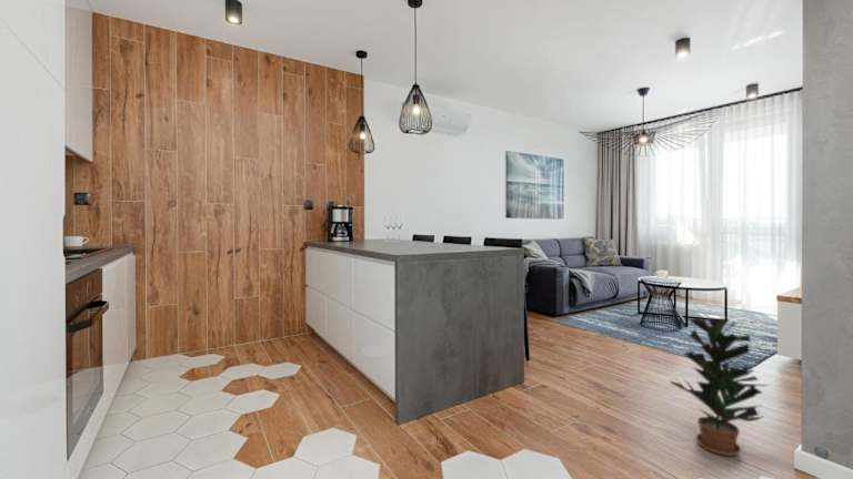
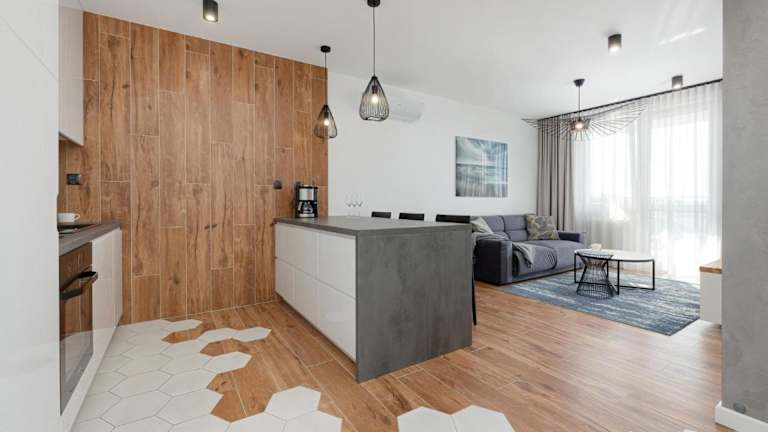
- potted plant [670,316,769,457]
